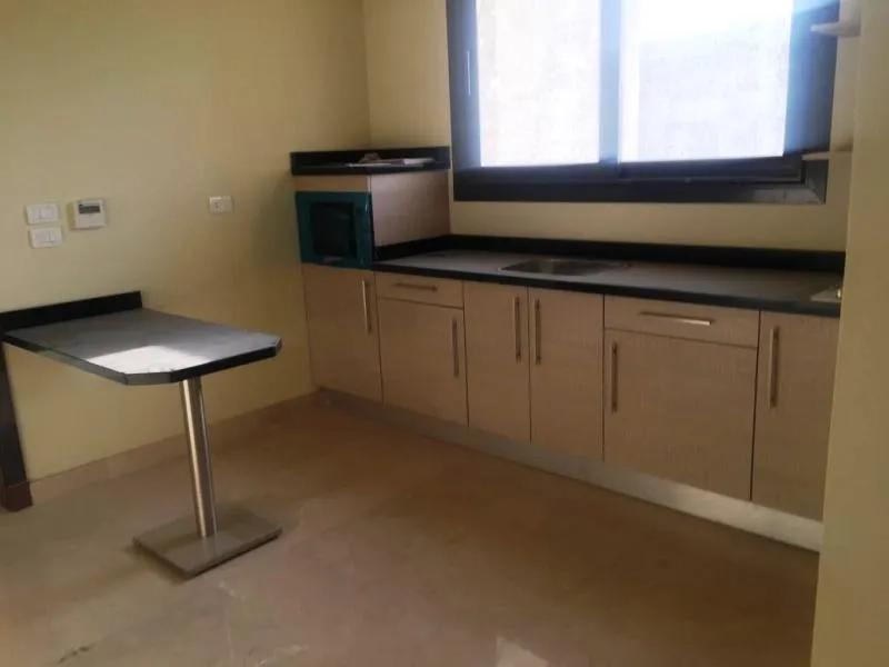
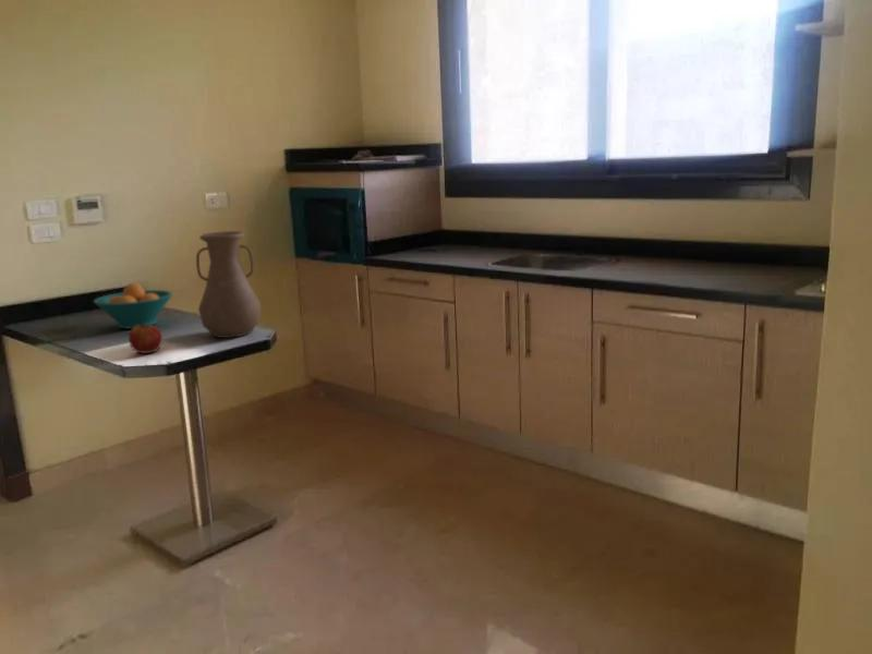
+ apple [128,323,164,354]
+ fruit bowl [93,282,174,329]
+ vase [195,230,262,339]
